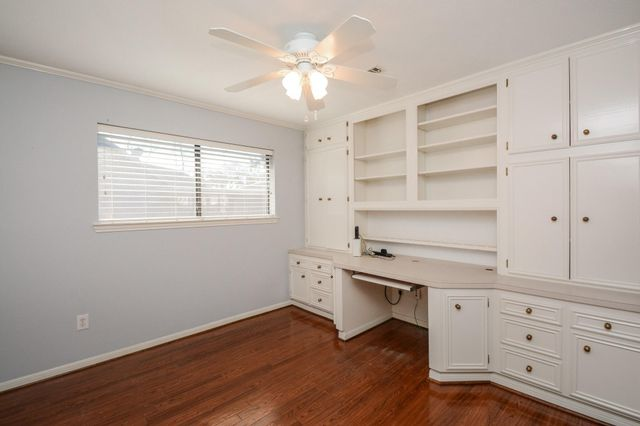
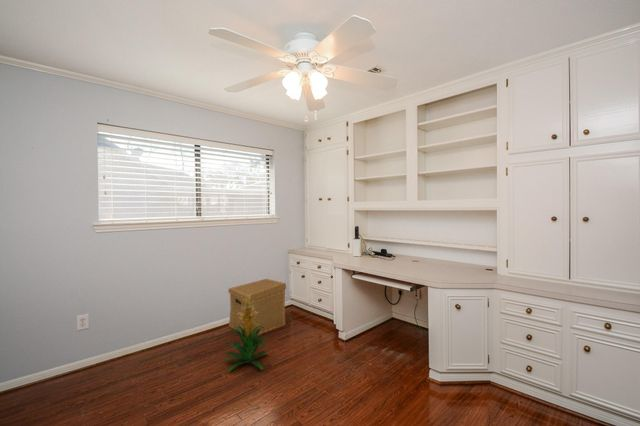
+ indoor plant [224,294,270,373]
+ cardboard box [227,278,287,336]
